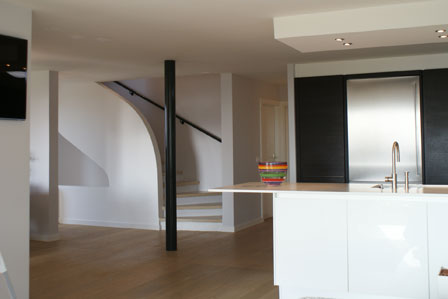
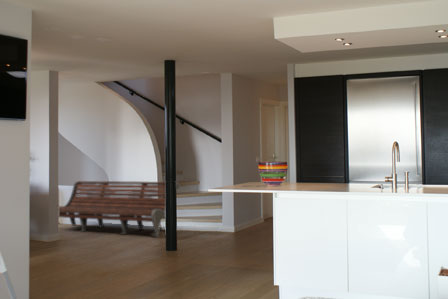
+ bench [57,180,181,238]
